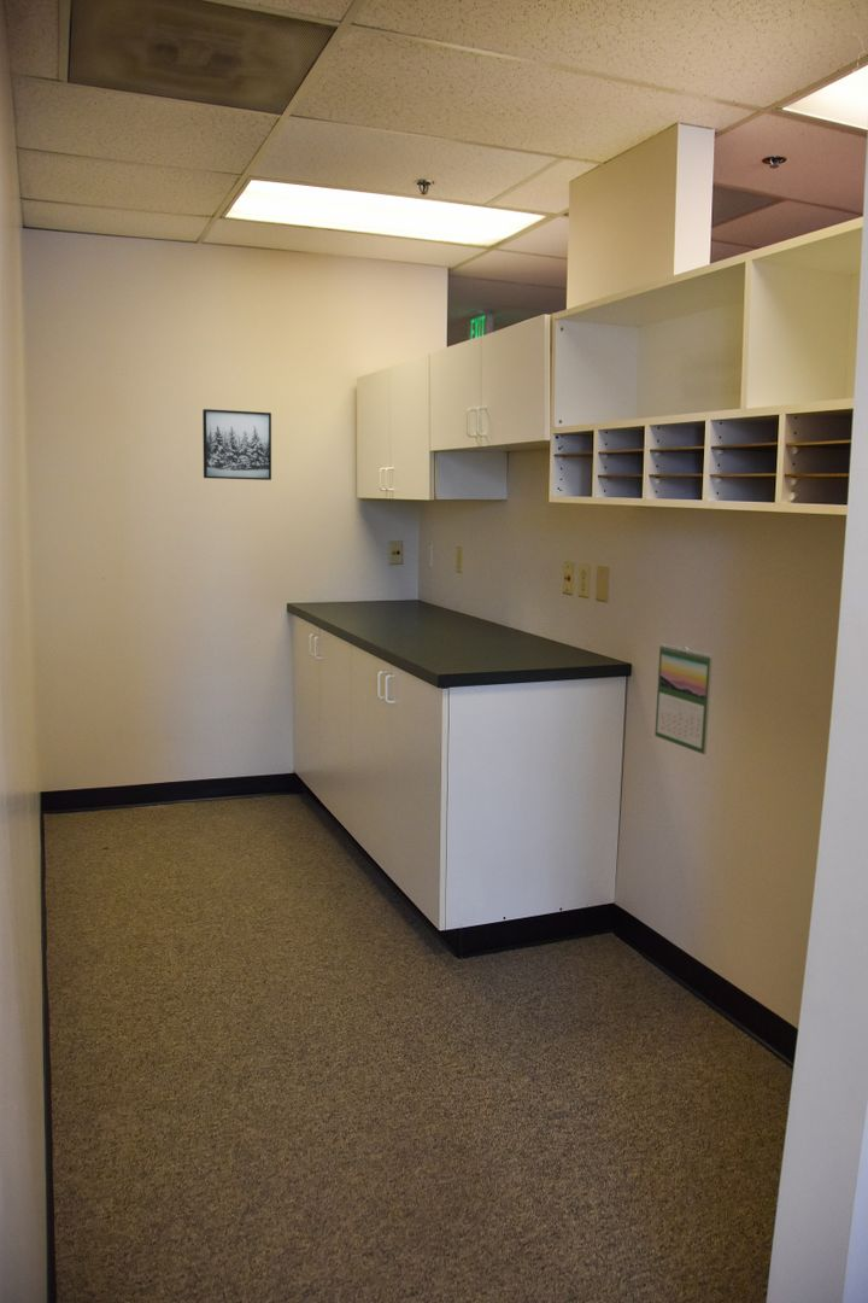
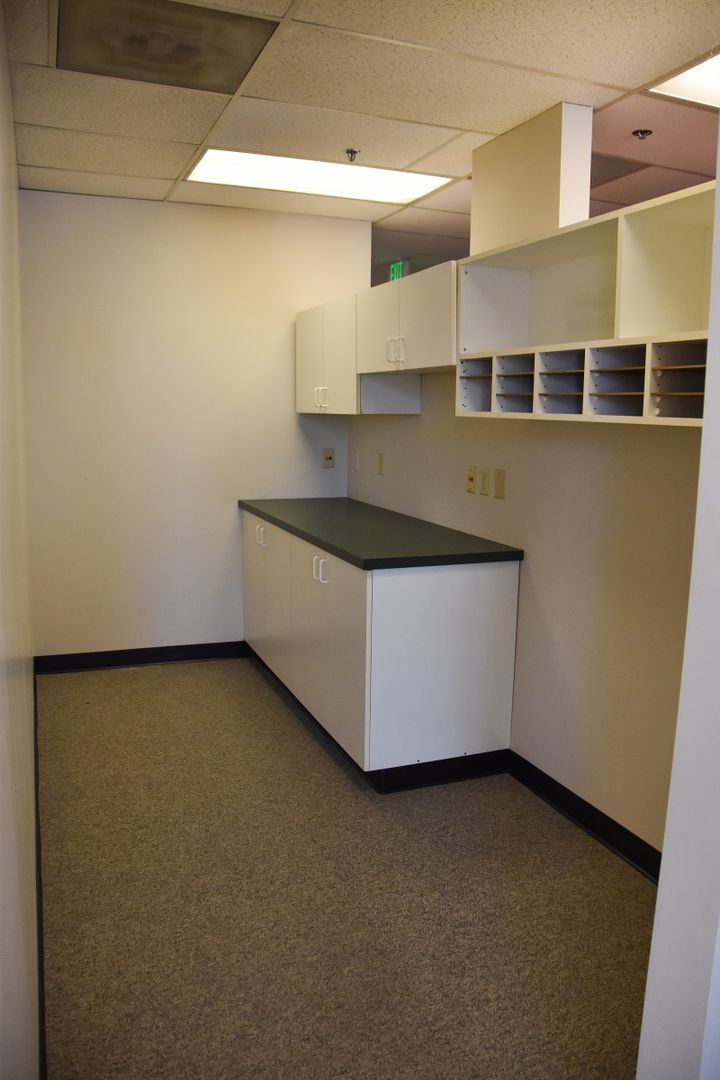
- calendar [653,642,714,755]
- wall art [201,408,272,481]
